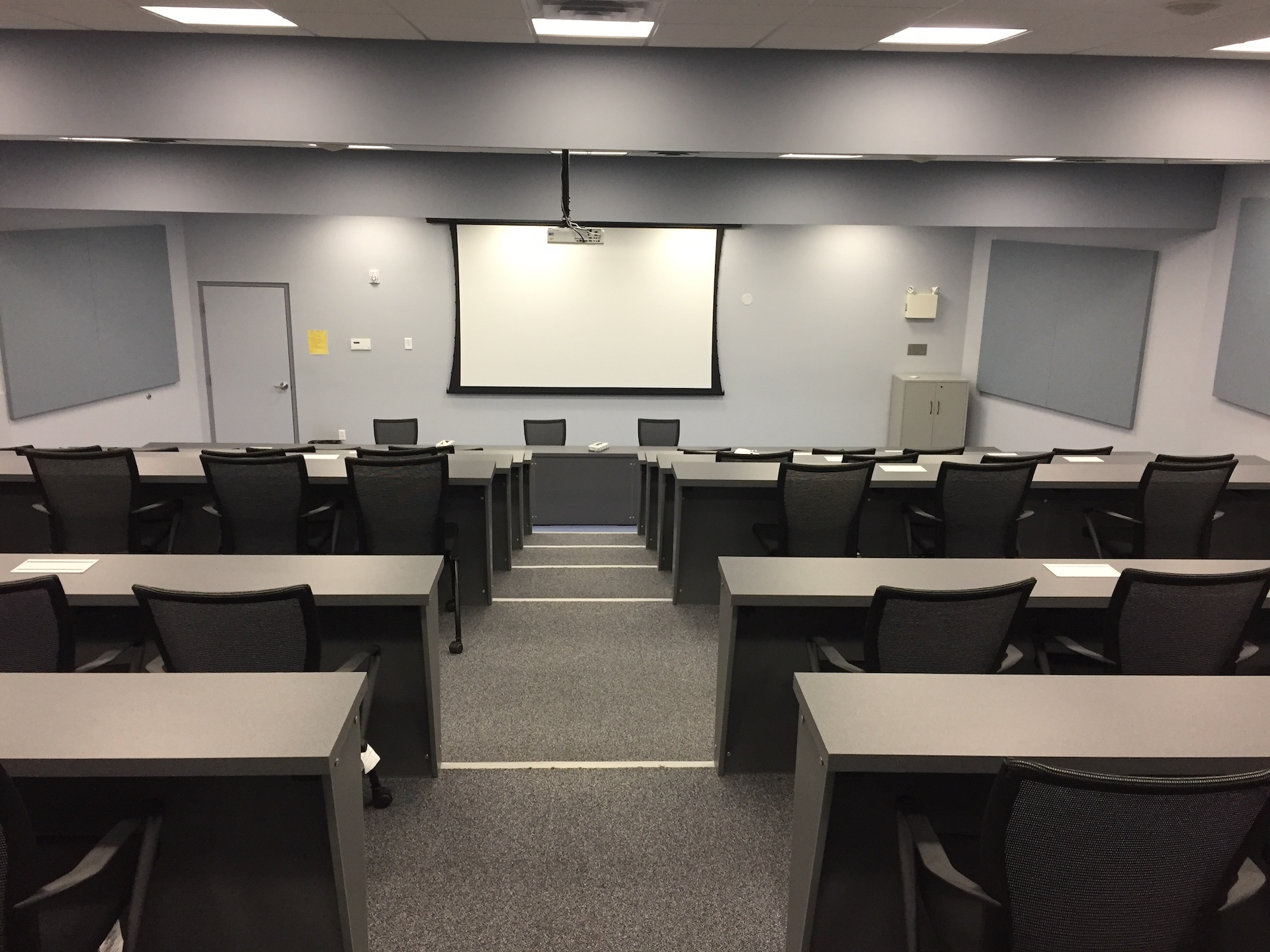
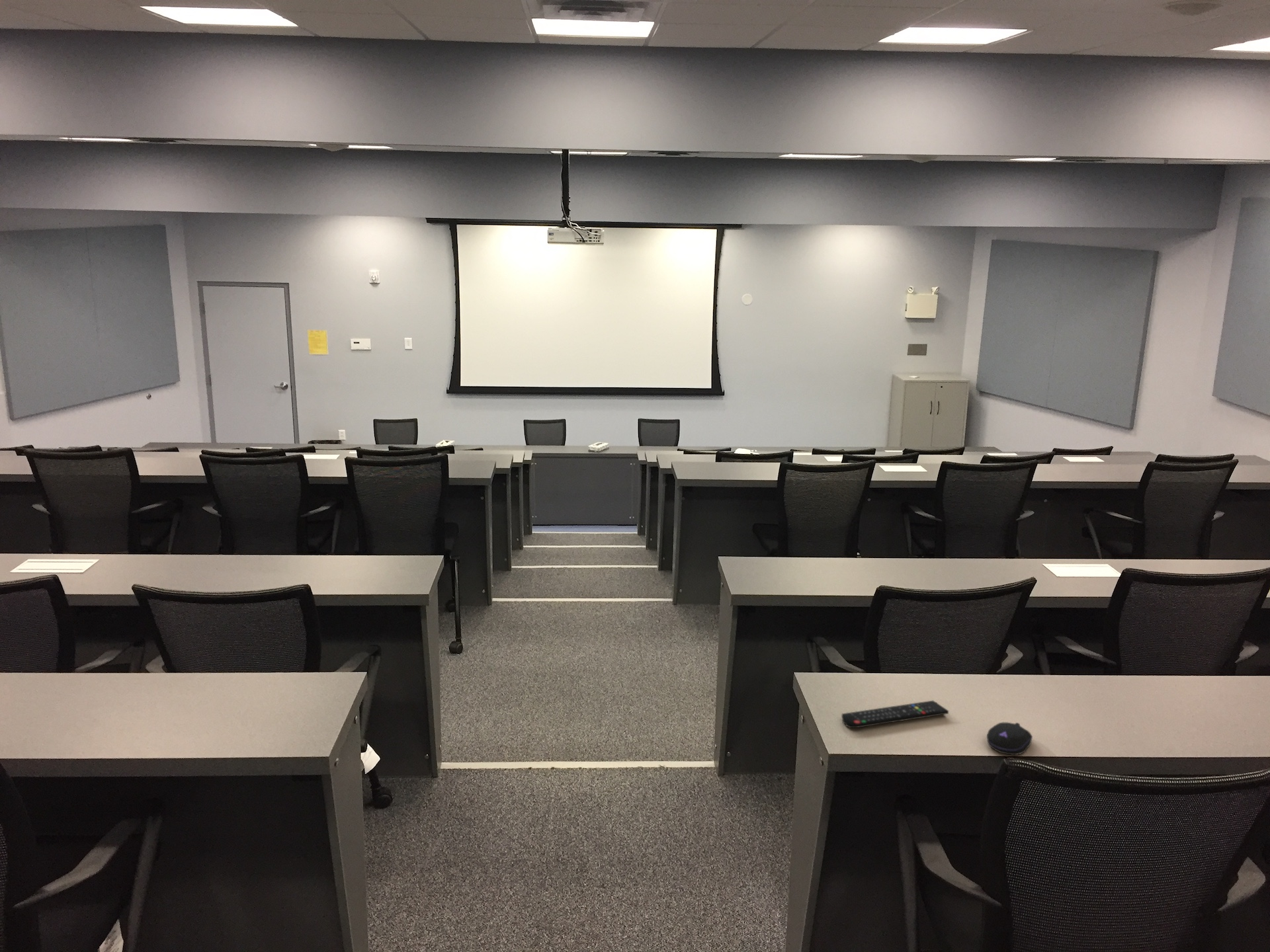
+ remote control [841,700,949,729]
+ computer mouse [986,722,1033,756]
